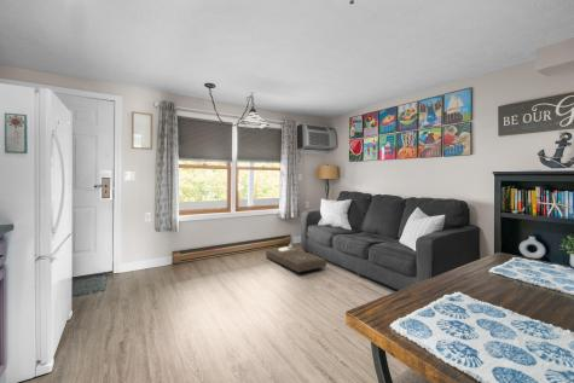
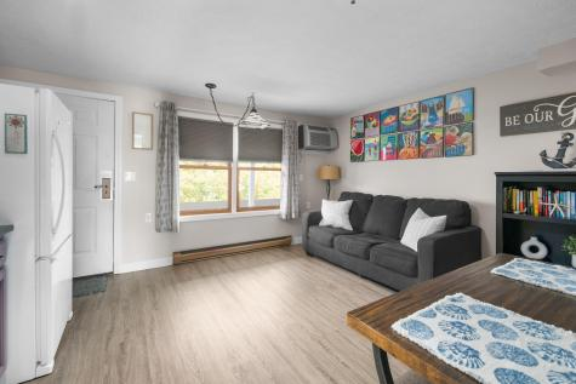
- ottoman [265,243,327,274]
